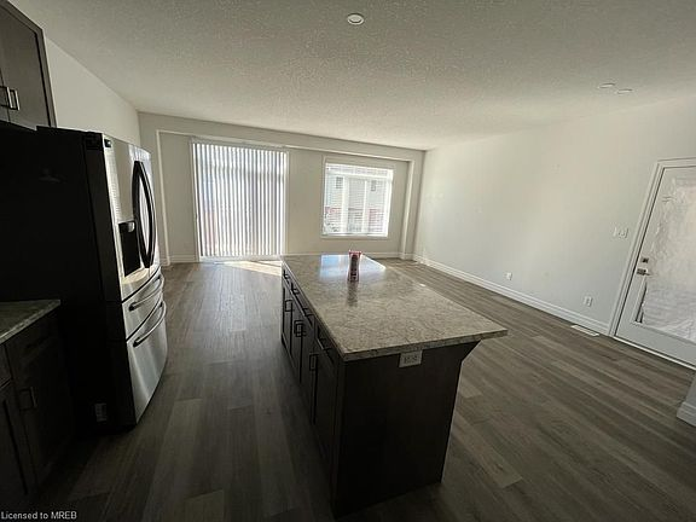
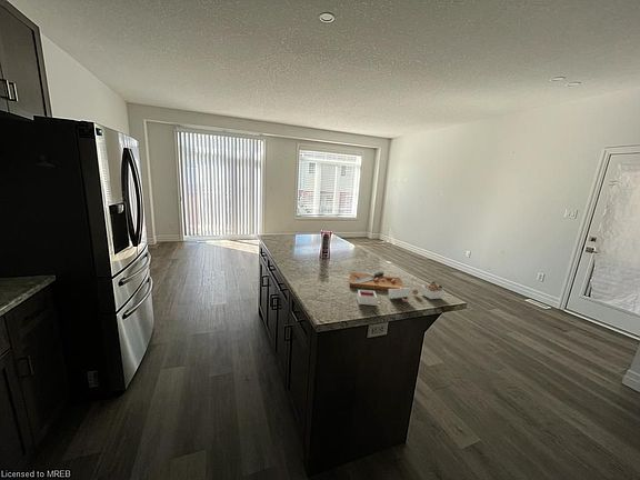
+ cutting board [349,271,446,307]
